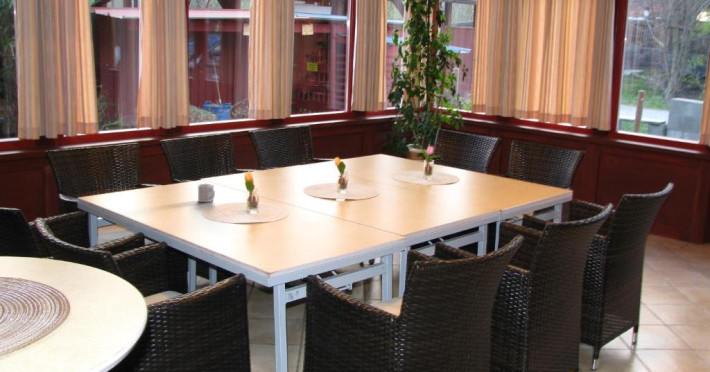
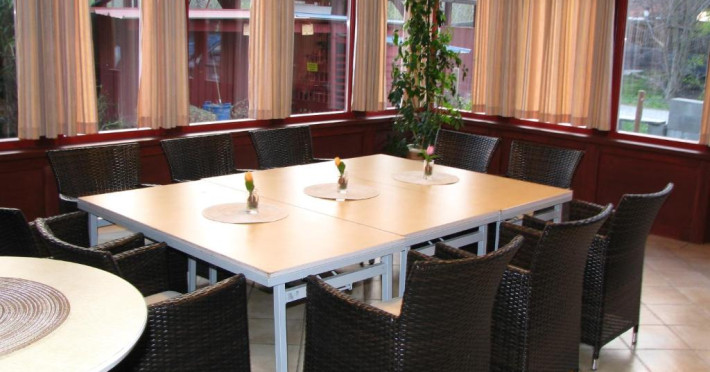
- cup [197,183,216,203]
